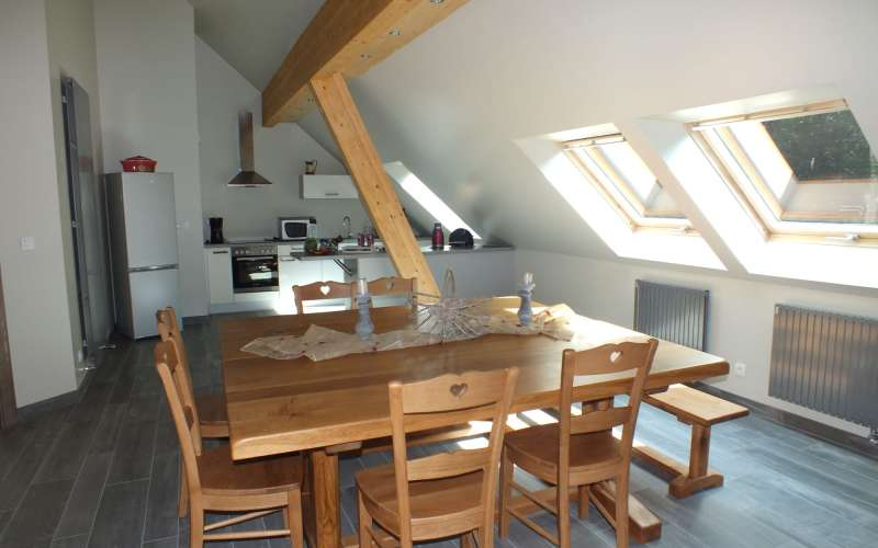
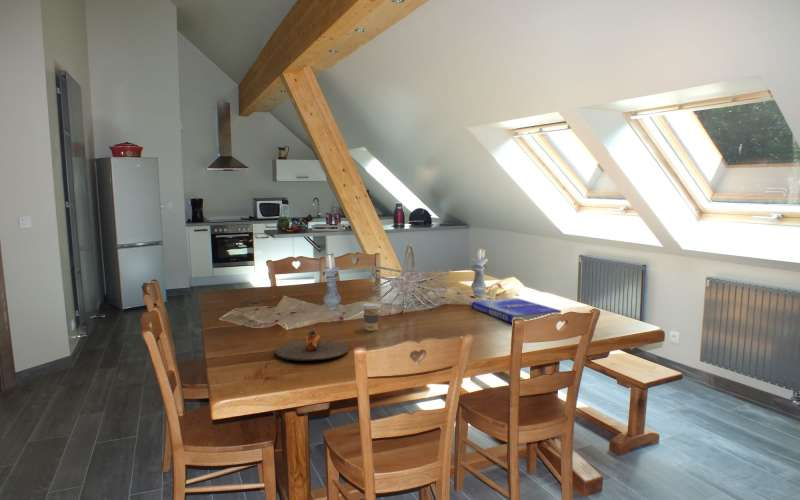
+ book [471,297,562,324]
+ plate [274,329,350,362]
+ coffee cup [361,302,382,332]
